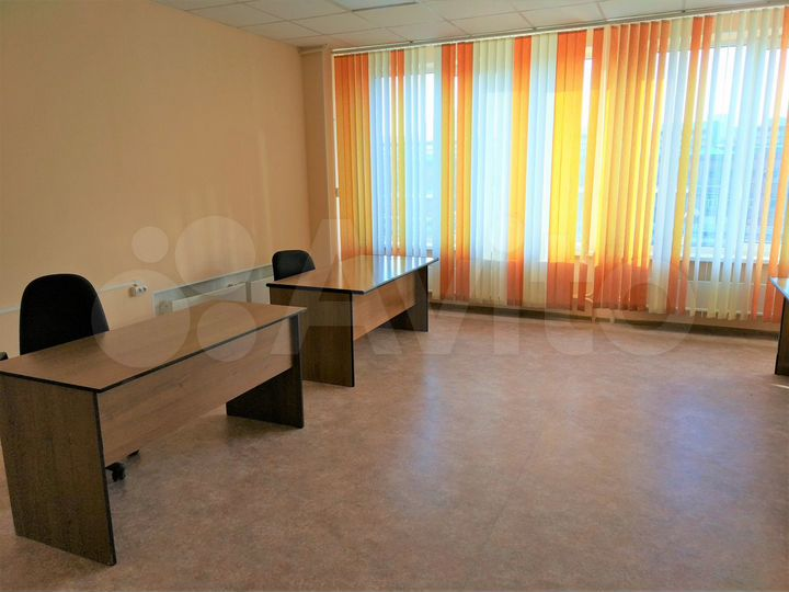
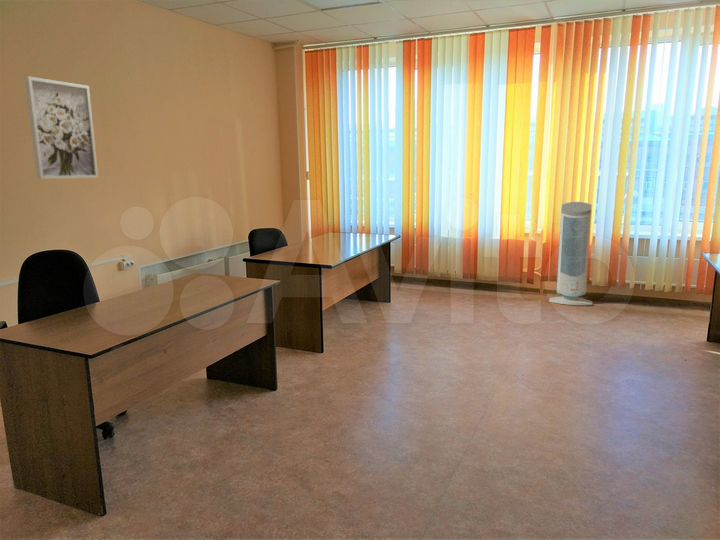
+ wall art [24,76,99,180]
+ air purifier [548,201,594,306]
